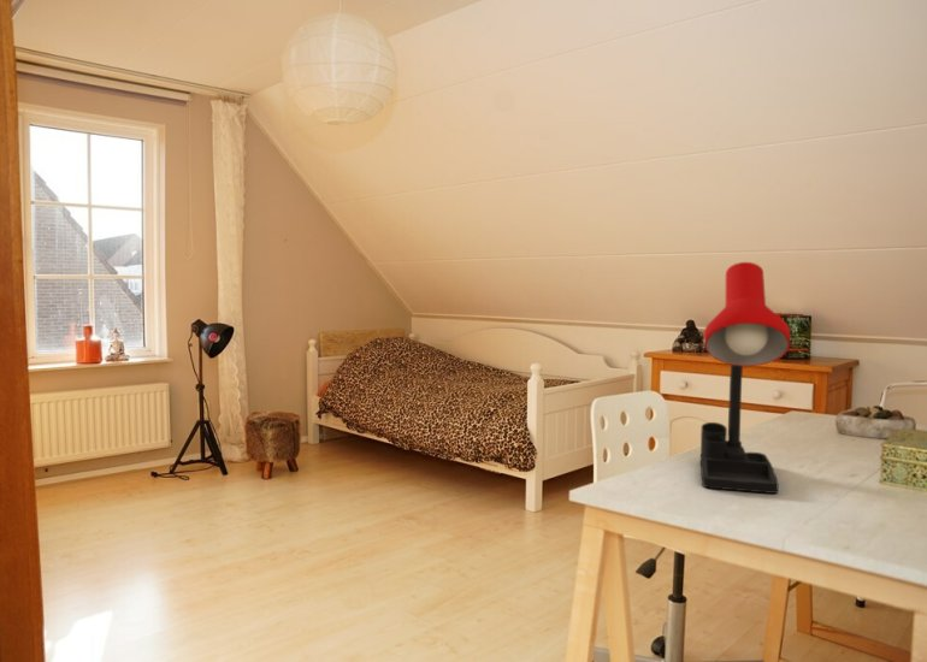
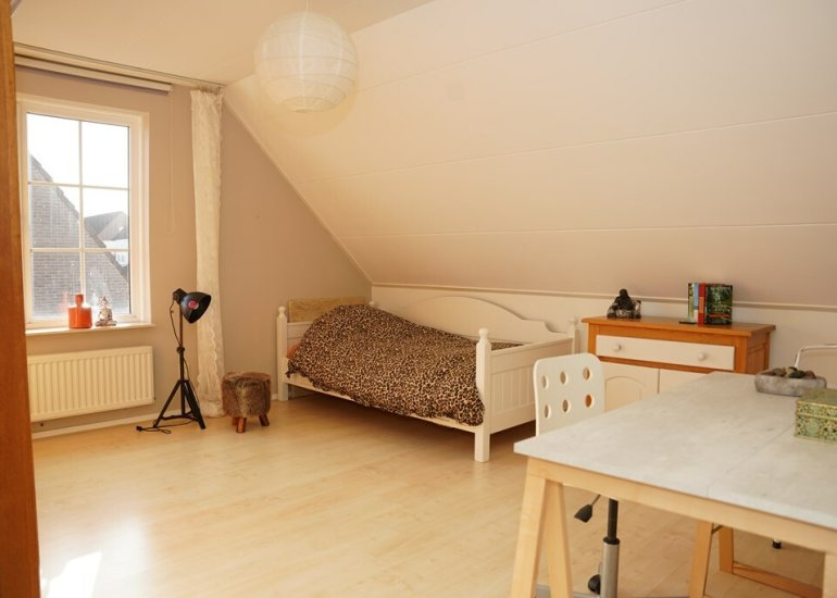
- desk lamp [699,261,791,495]
